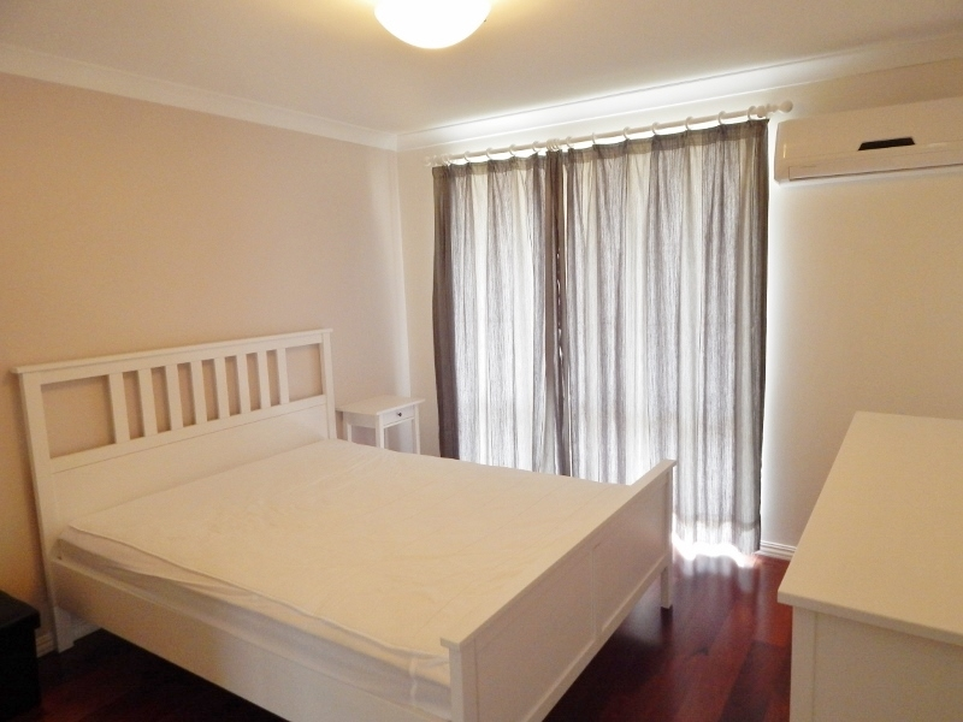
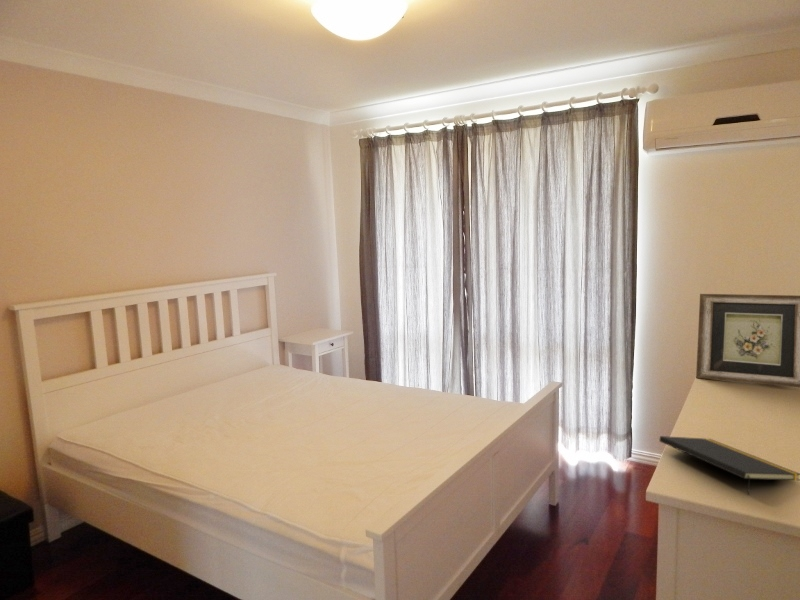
+ notepad [658,435,800,496]
+ picture frame [695,293,800,388]
